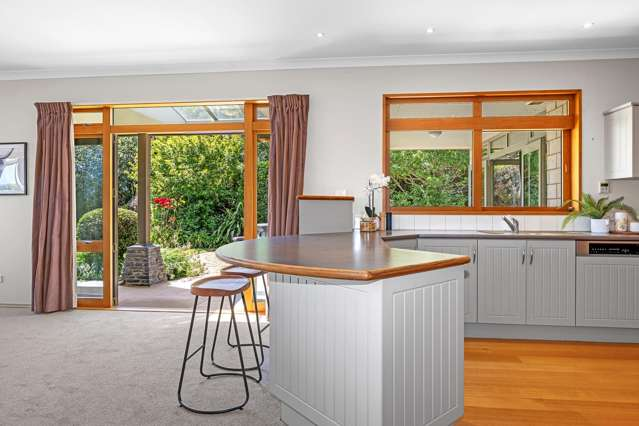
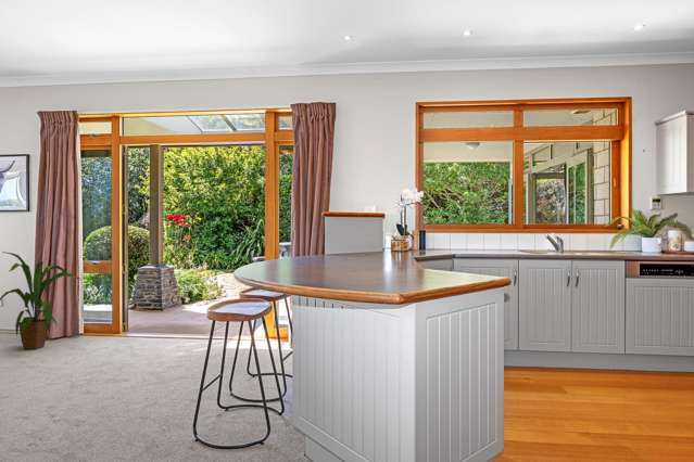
+ house plant [0,251,83,350]
